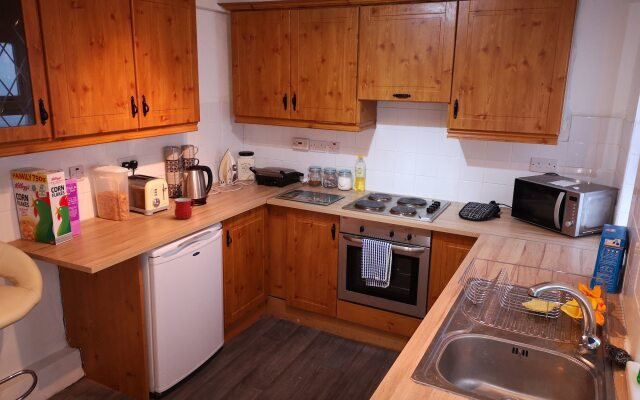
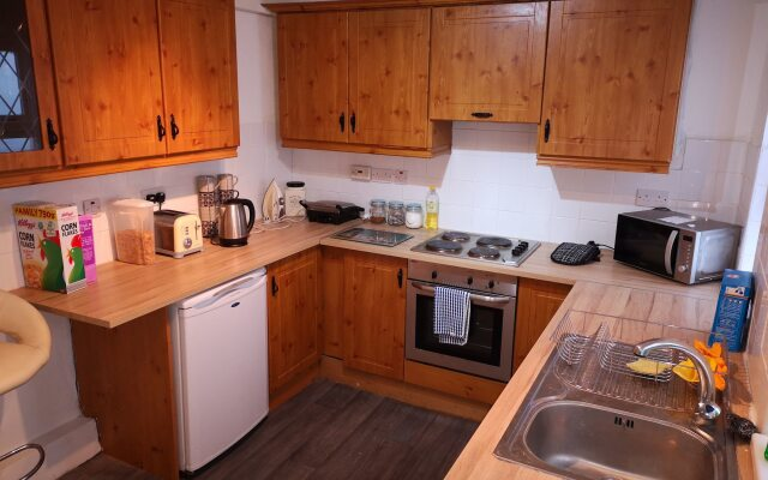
- mug [174,197,196,220]
